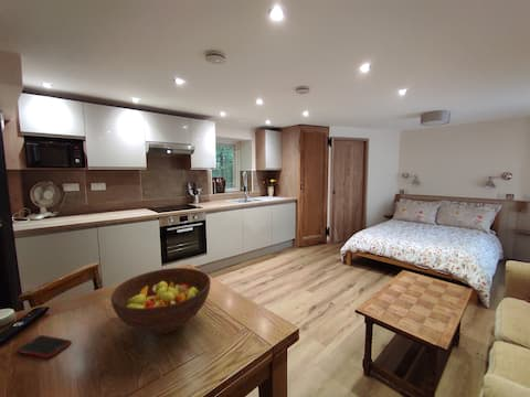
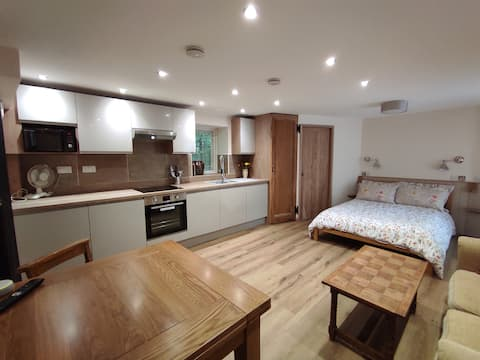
- cell phone [15,334,73,360]
- fruit bowl [110,267,212,335]
